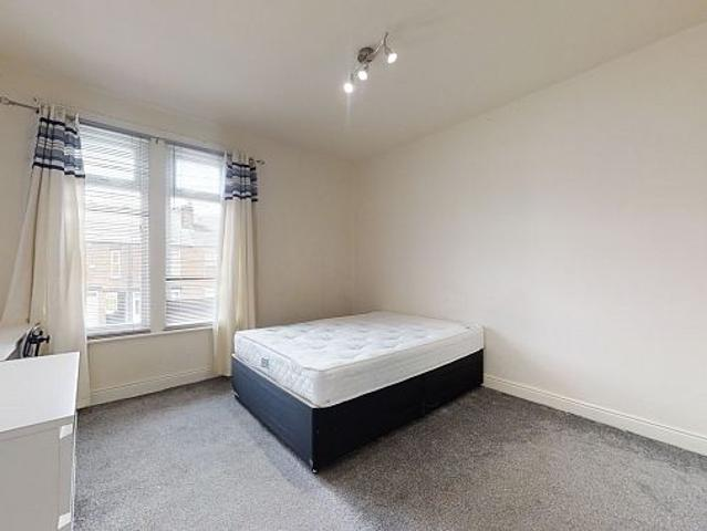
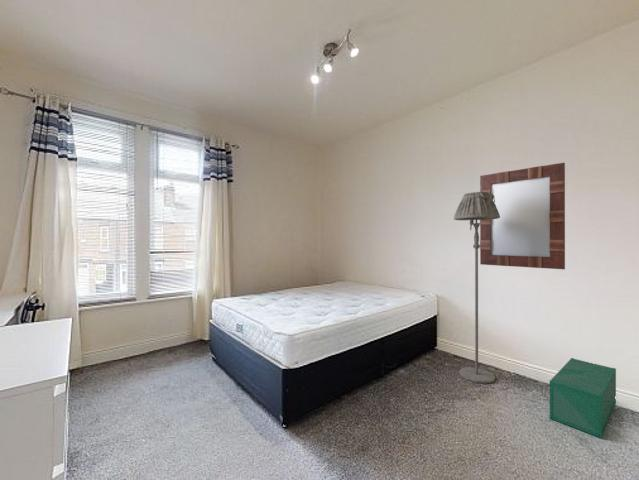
+ storage bin [549,357,617,439]
+ home mirror [479,162,566,270]
+ floor lamp [453,191,500,385]
